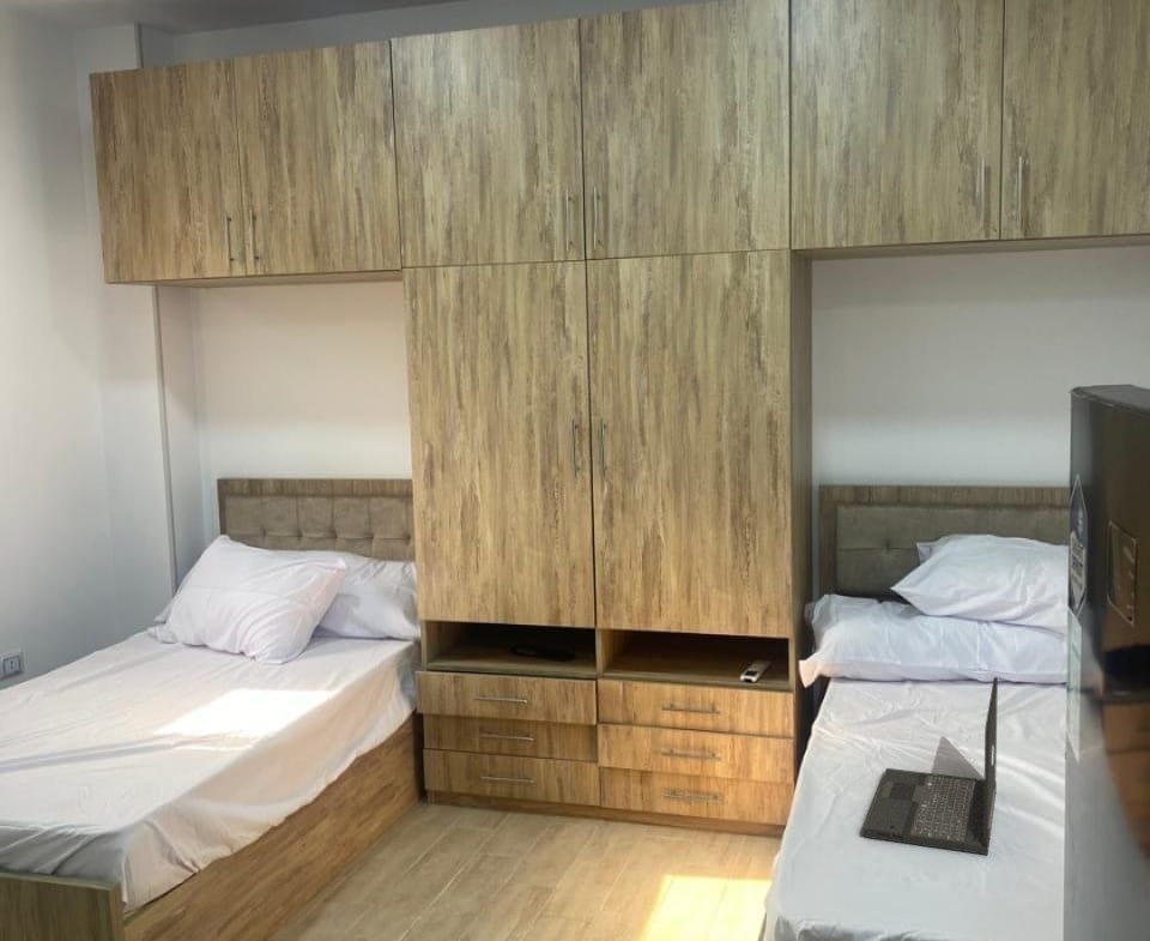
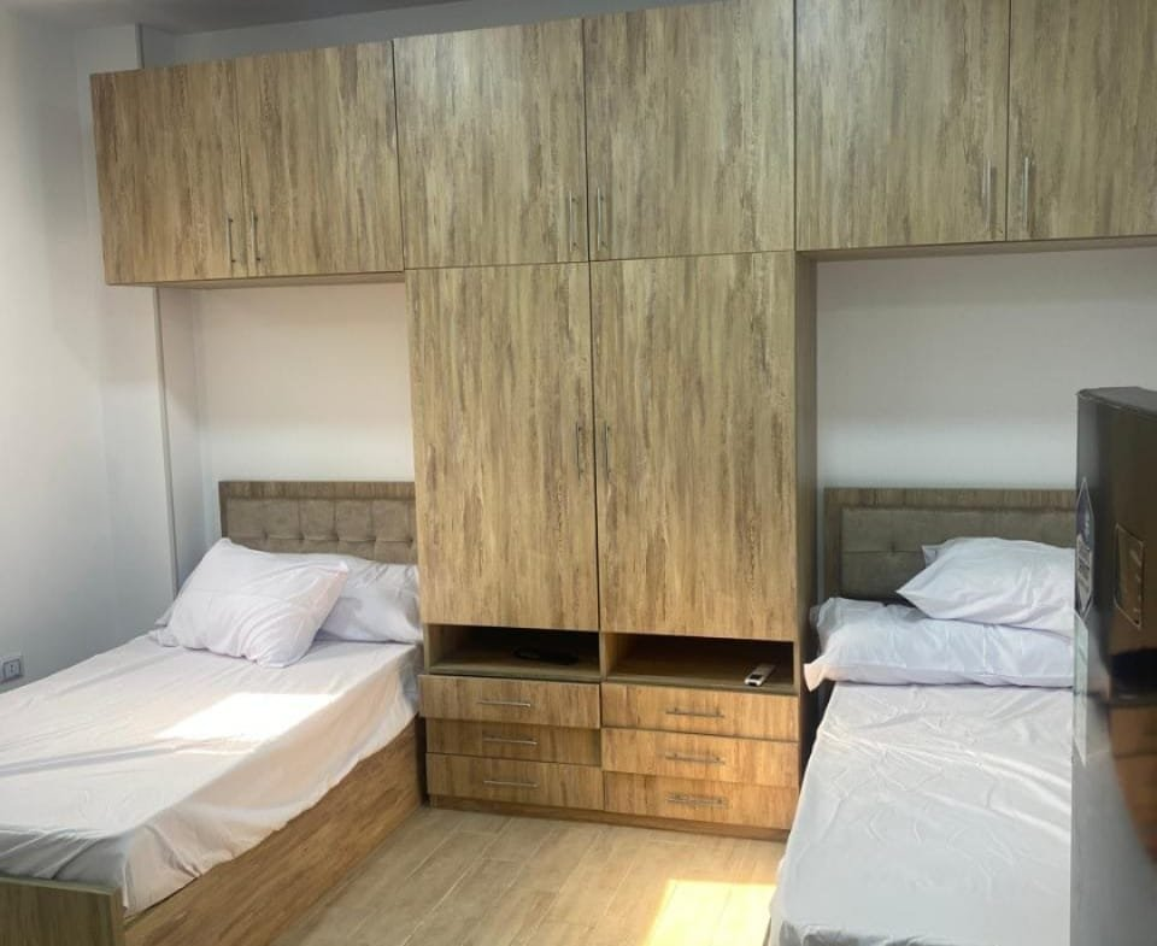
- laptop [861,676,999,856]
